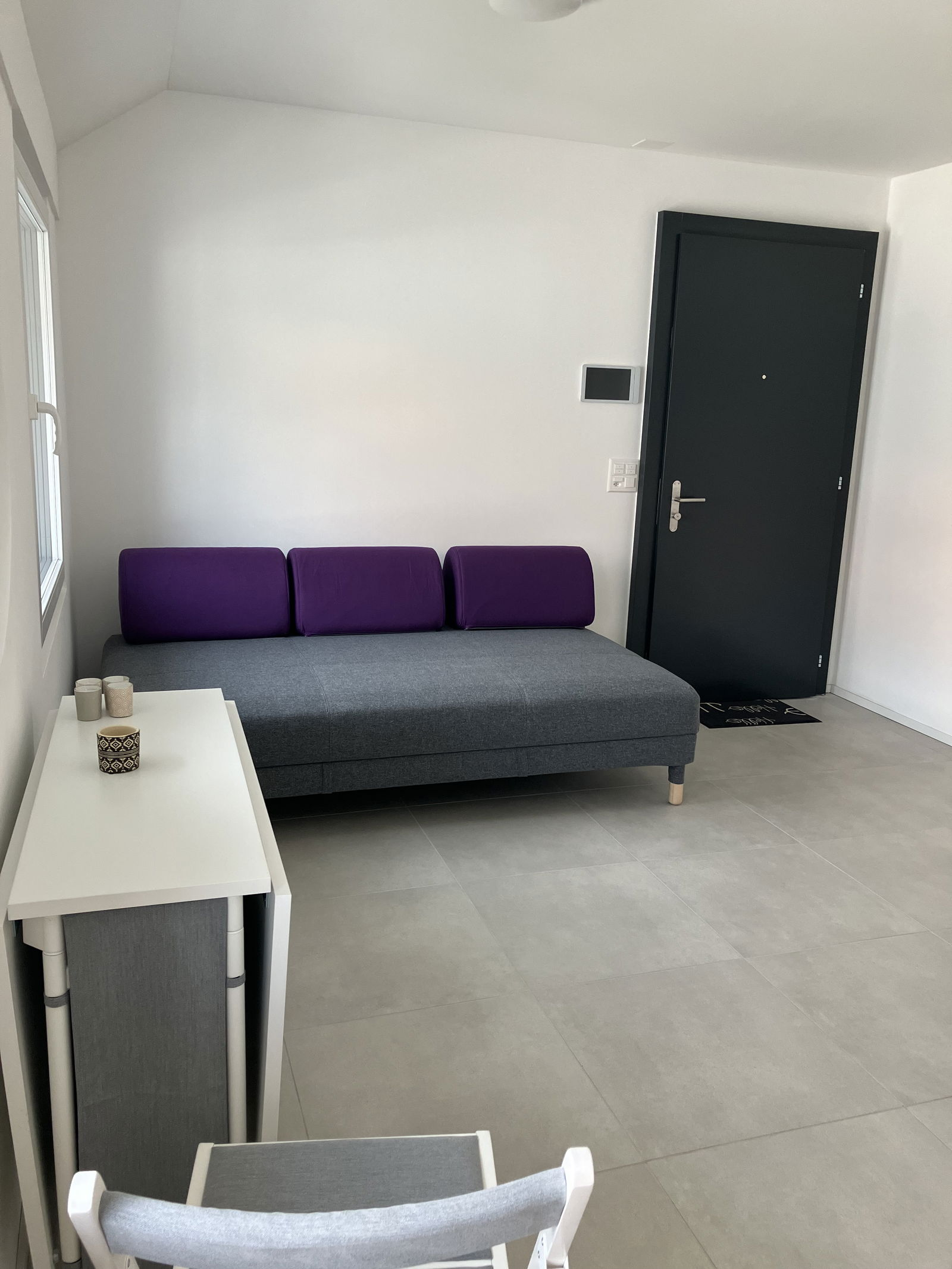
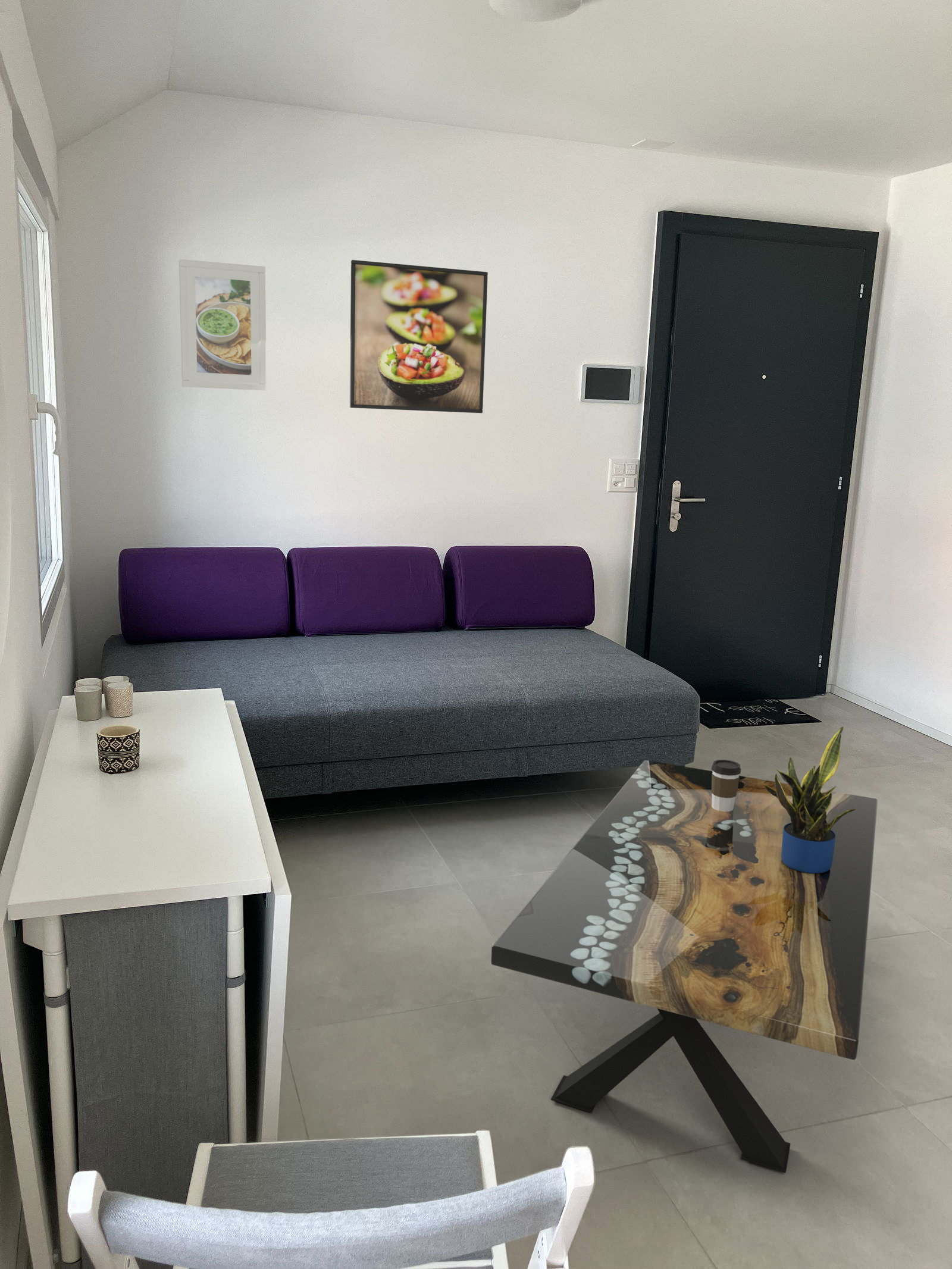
+ coffee table [490,760,878,1173]
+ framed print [179,259,267,391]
+ potted plant [765,726,856,873]
+ coffee cup [711,759,741,811]
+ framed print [349,259,488,413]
